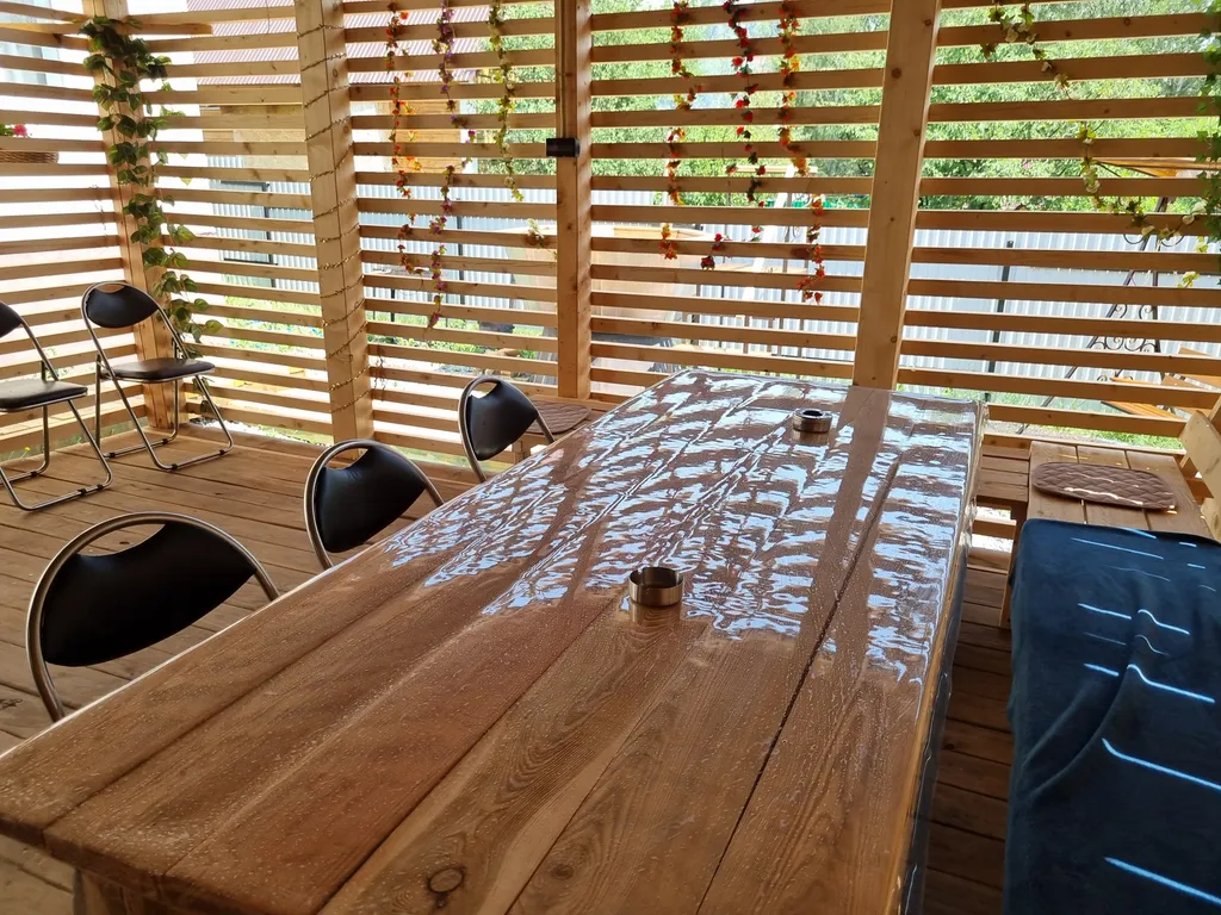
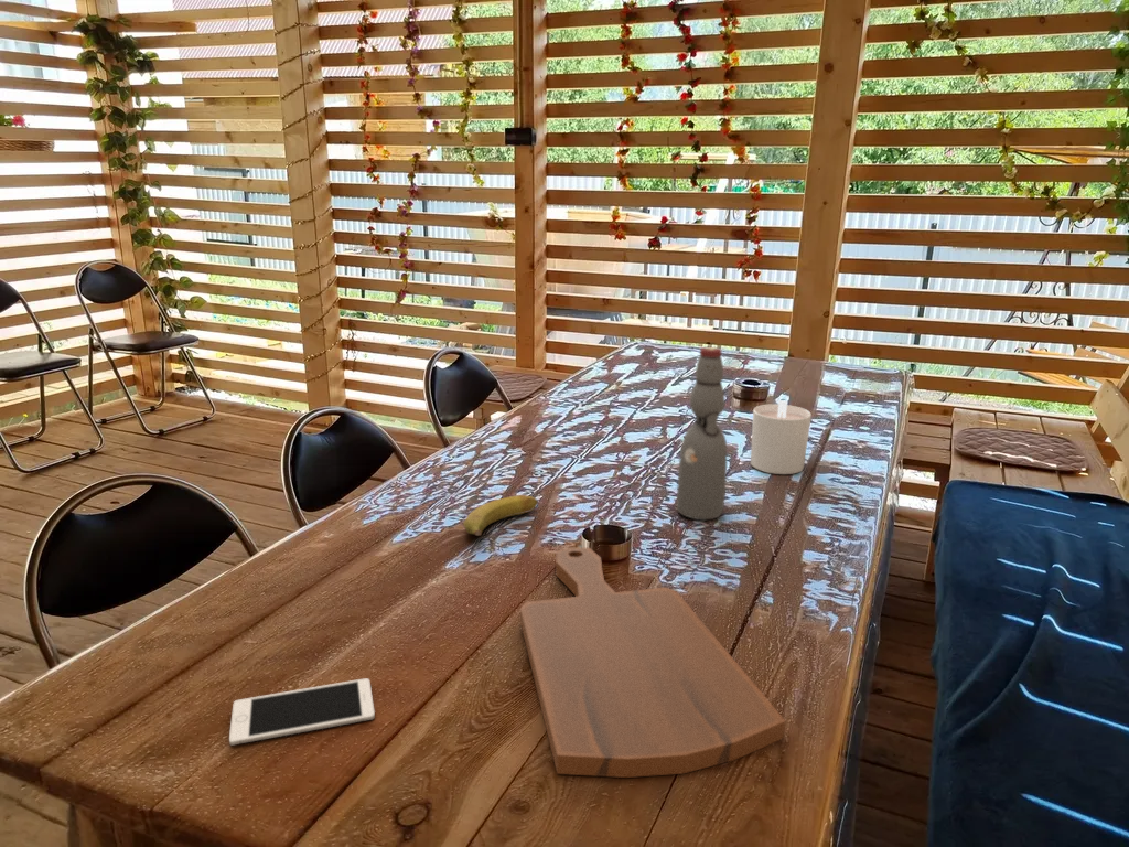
+ cell phone [228,677,376,747]
+ bottle [676,346,728,521]
+ candle [750,399,813,475]
+ cutting board [519,547,786,779]
+ fruit [462,494,539,537]
